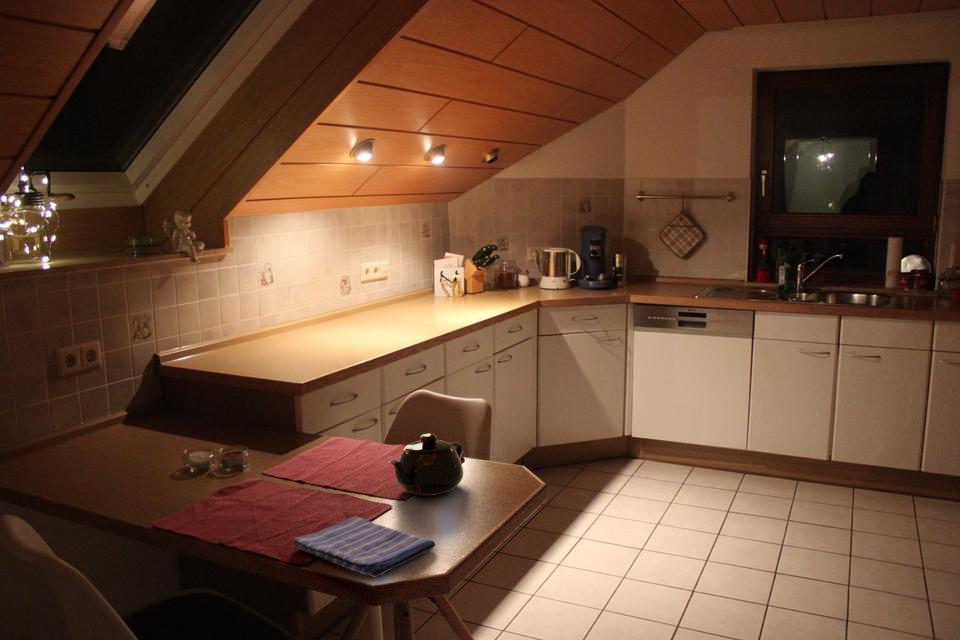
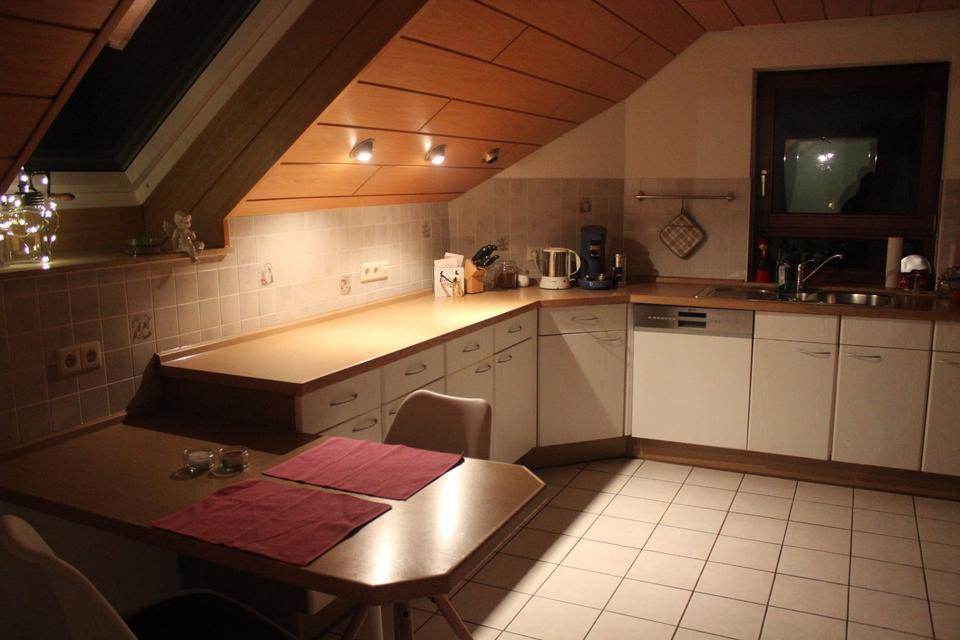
- dish towel [292,515,437,579]
- teapot [387,432,464,497]
